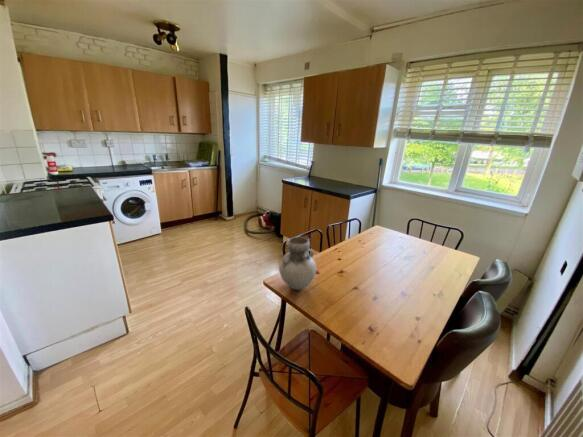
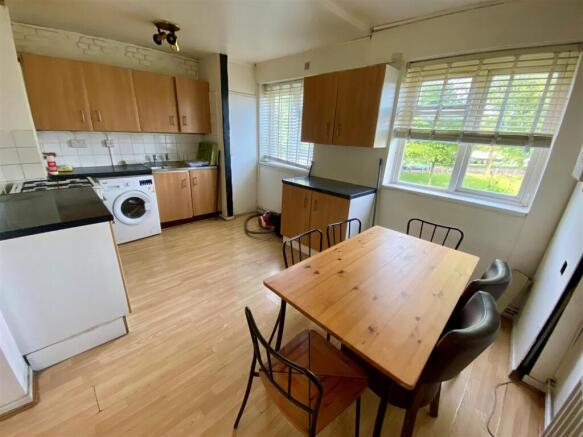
- vase [278,236,317,290]
